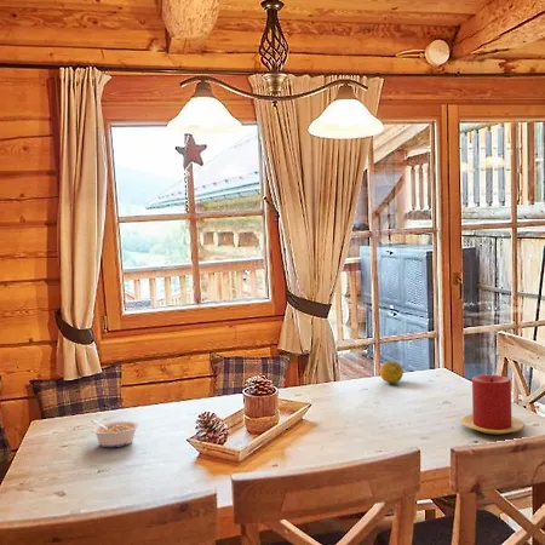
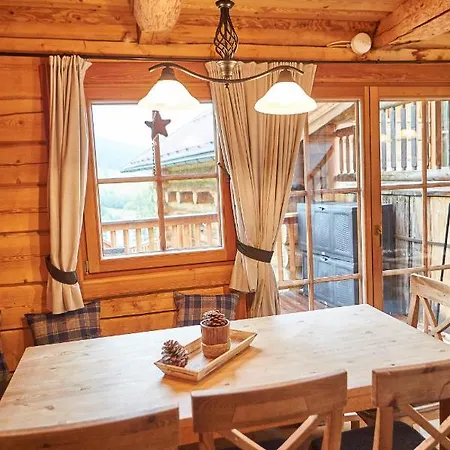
- fruit [379,360,405,384]
- candle [459,374,526,435]
- legume [90,419,140,448]
